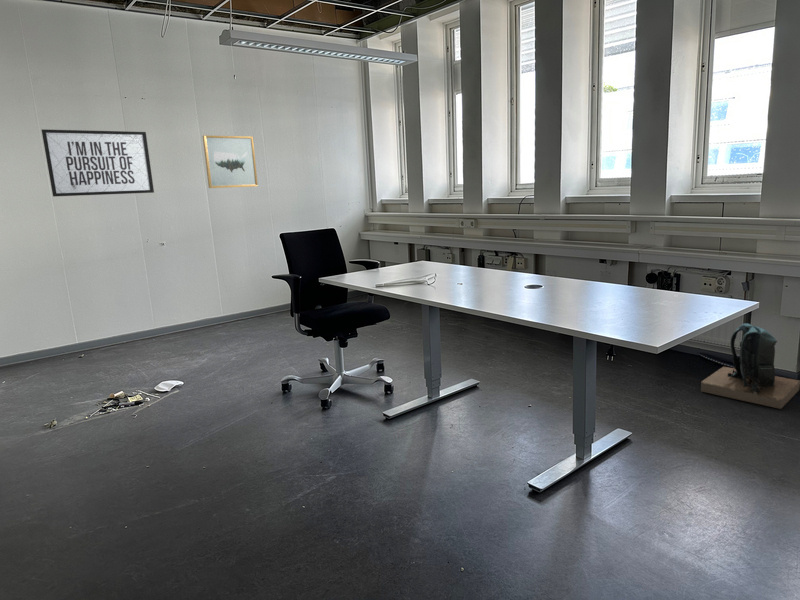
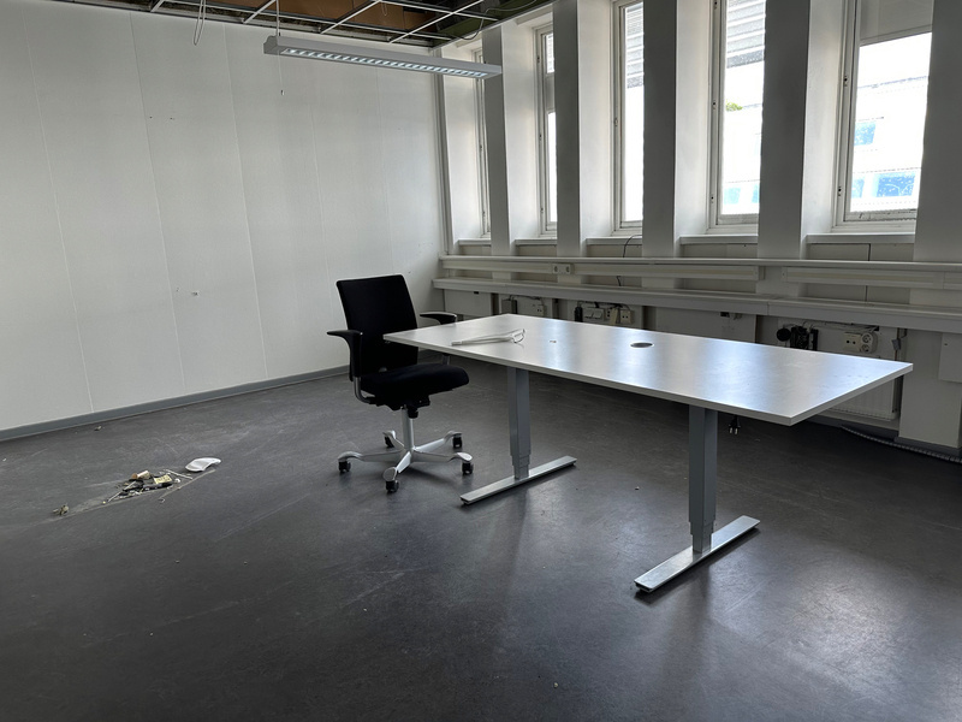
- wall art [202,134,259,189]
- backpack [700,322,800,410]
- mirror [41,128,155,197]
